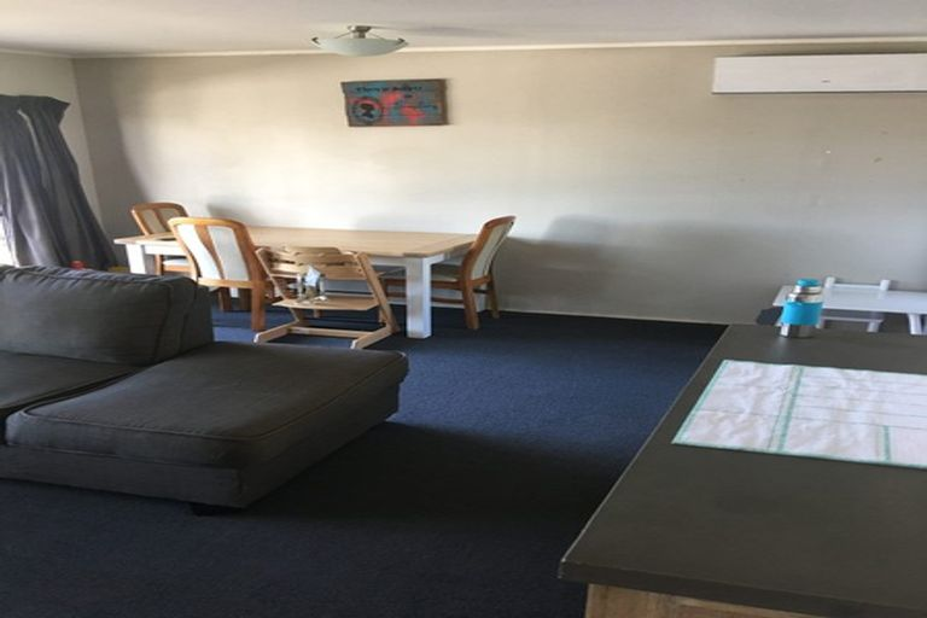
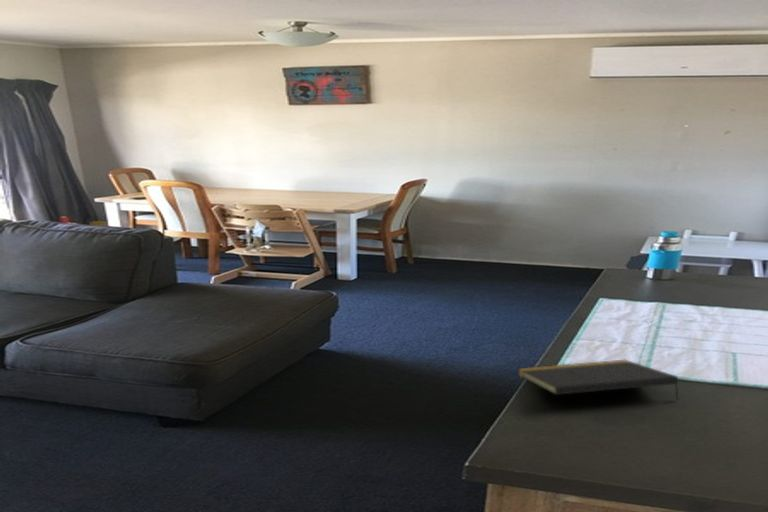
+ notepad [517,359,680,401]
